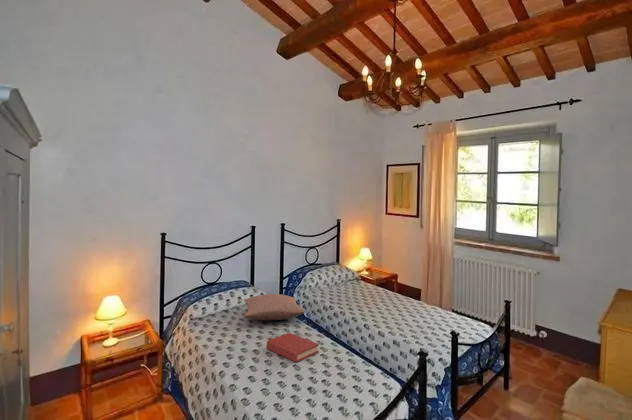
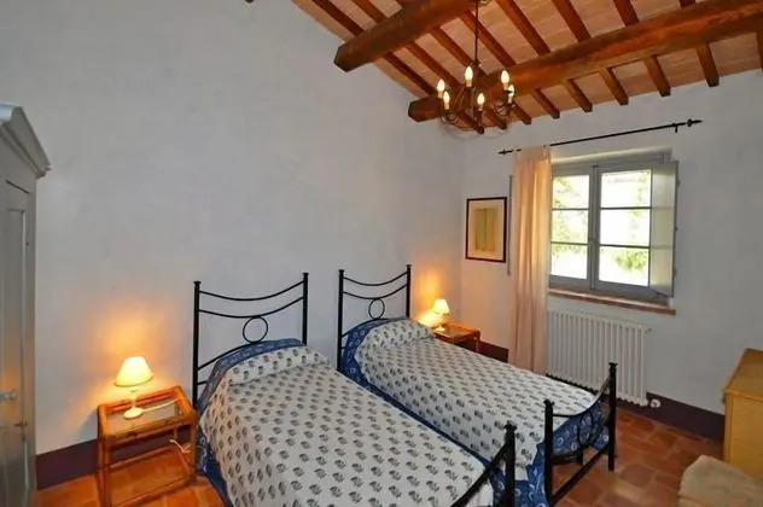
- hardback book [266,332,320,363]
- pillow [243,293,306,321]
